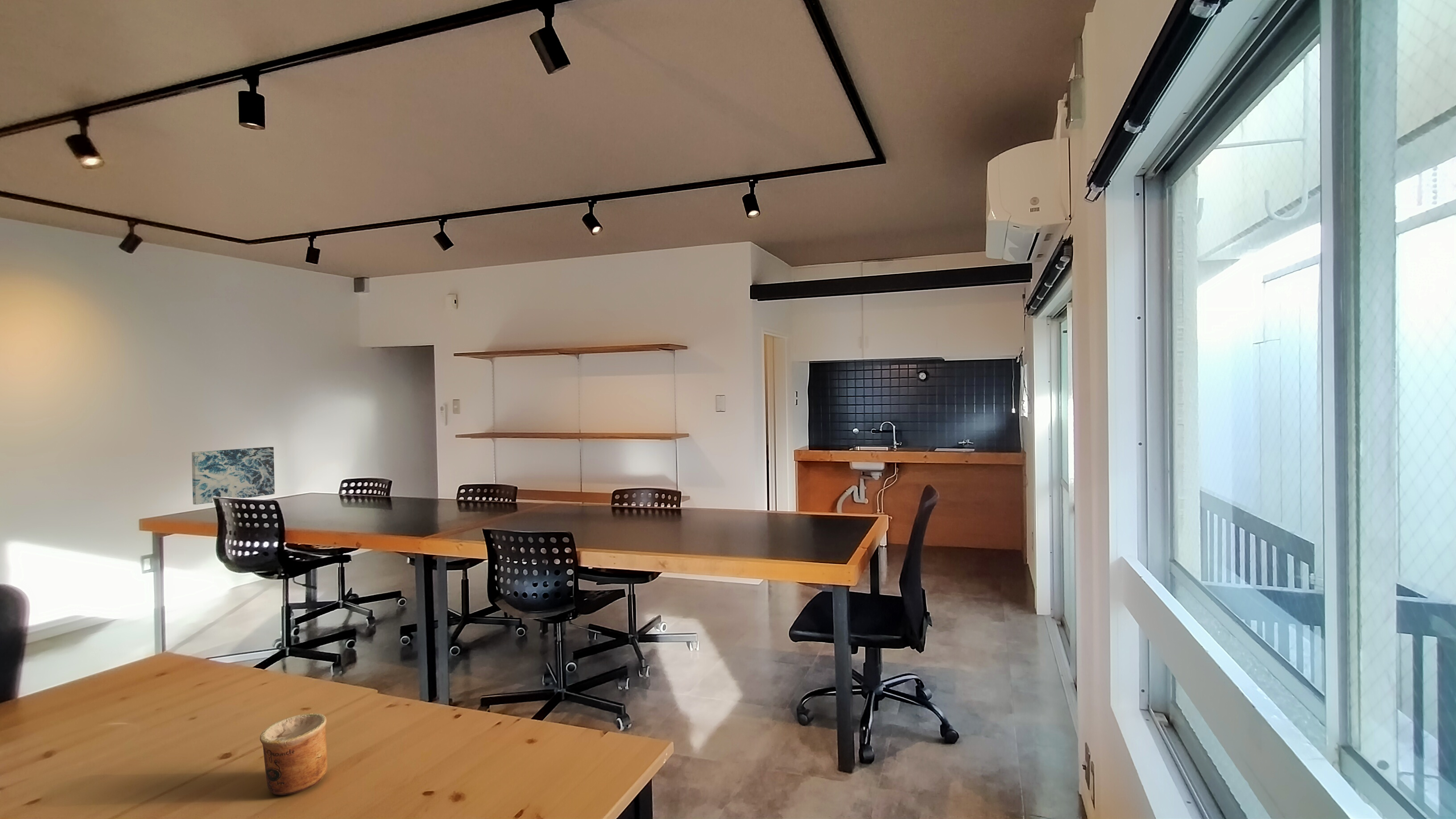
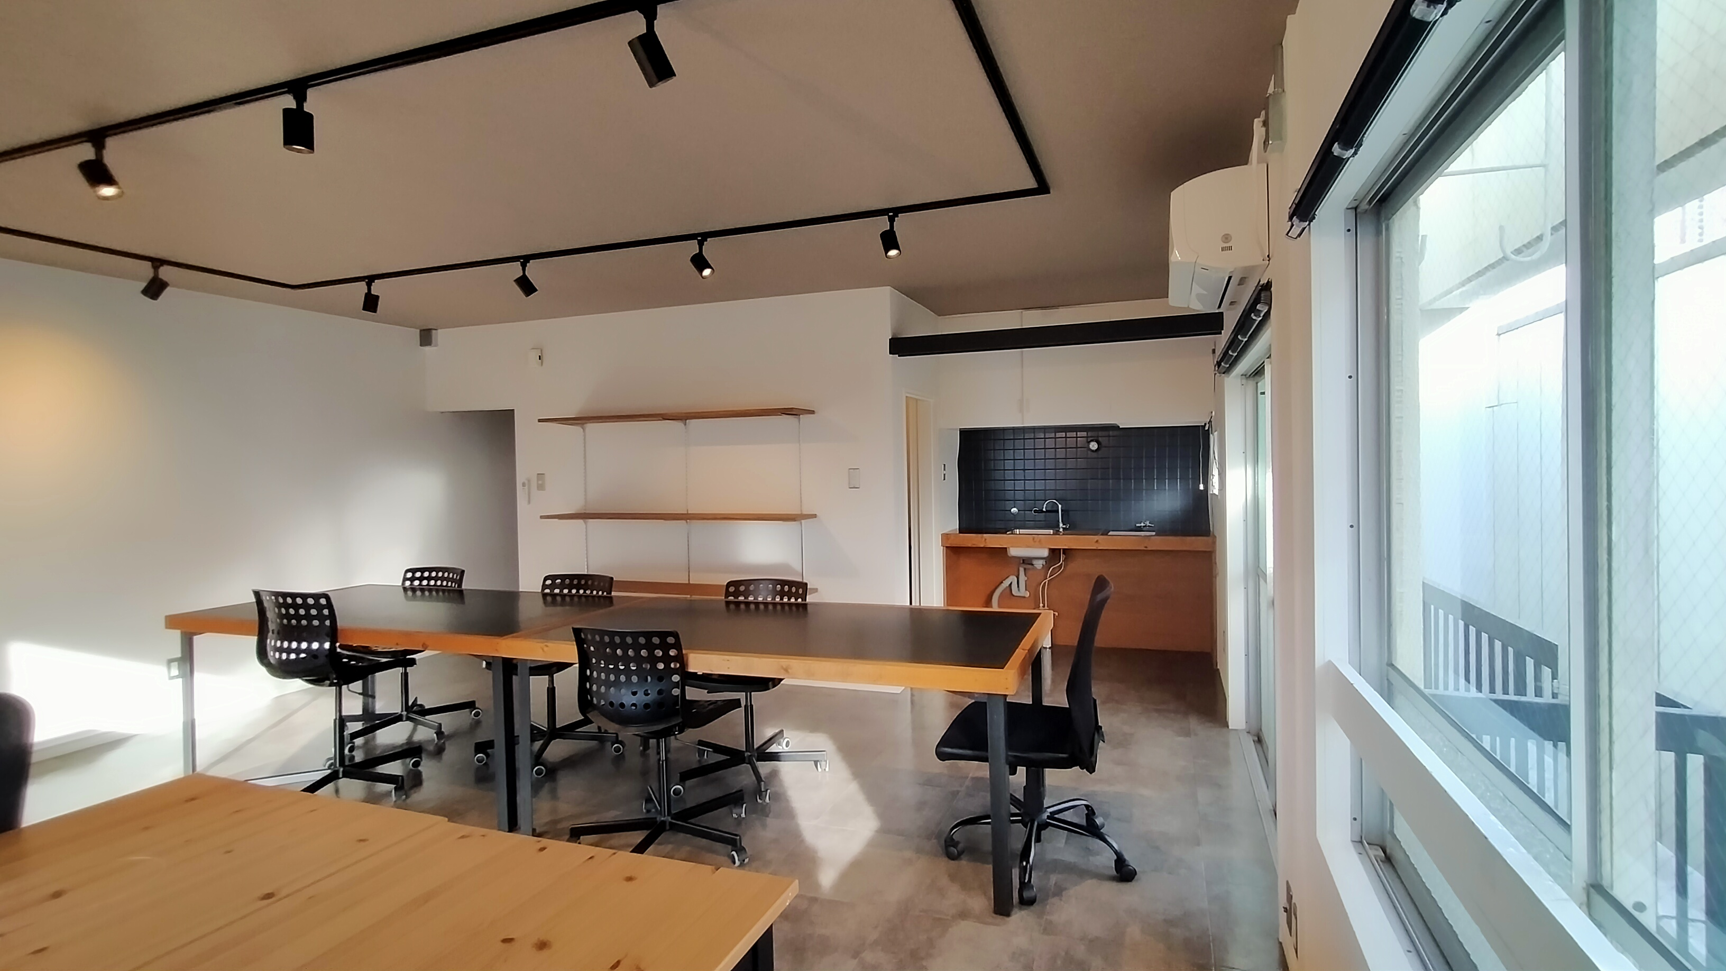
- wall art [191,447,275,505]
- cup [260,713,328,796]
